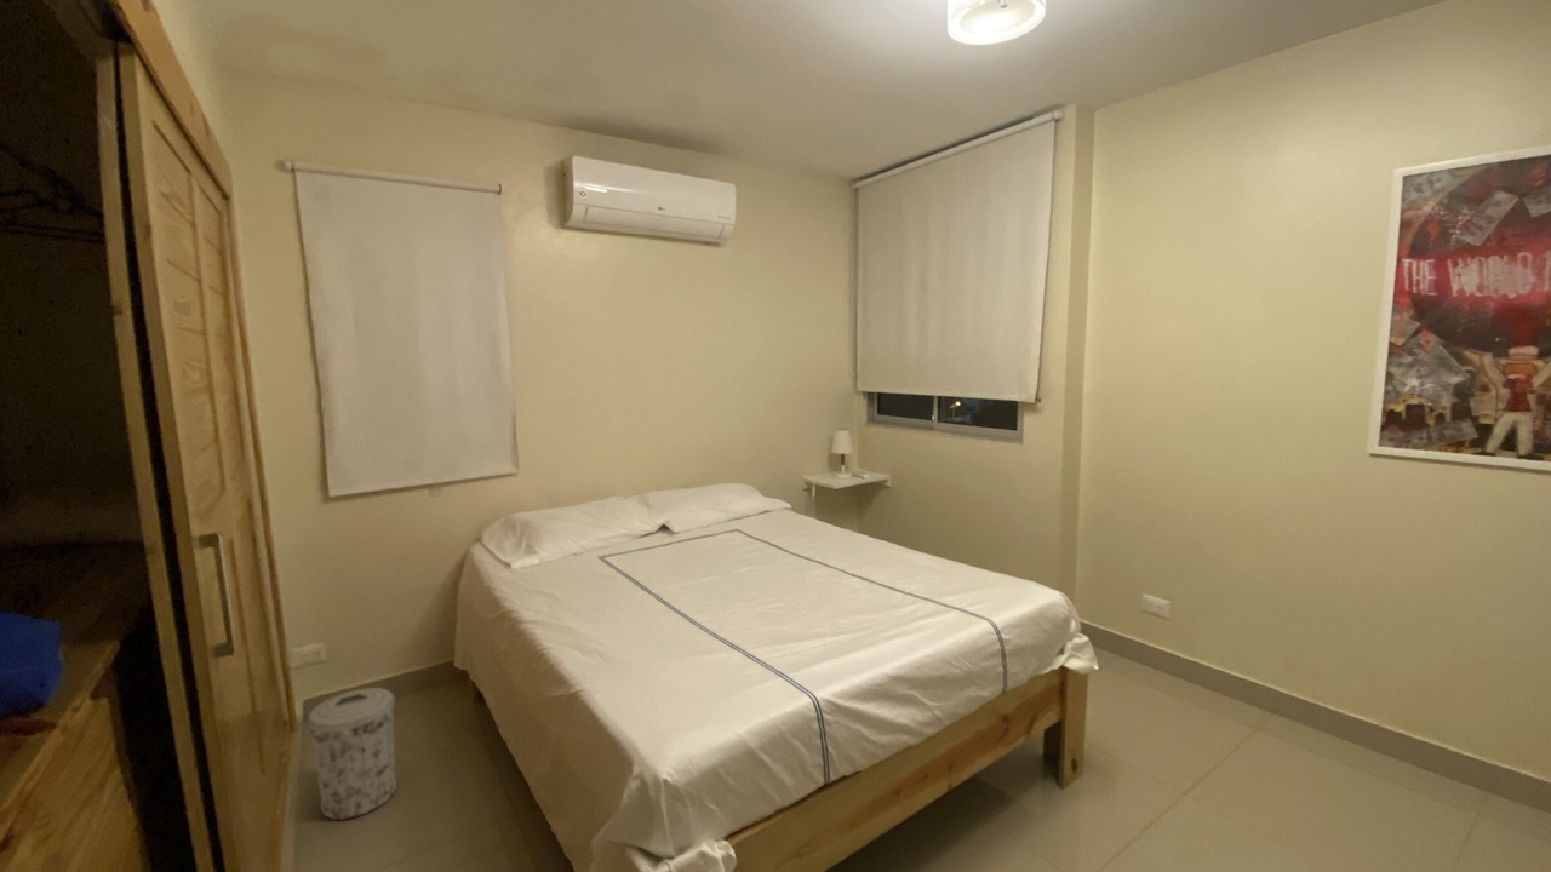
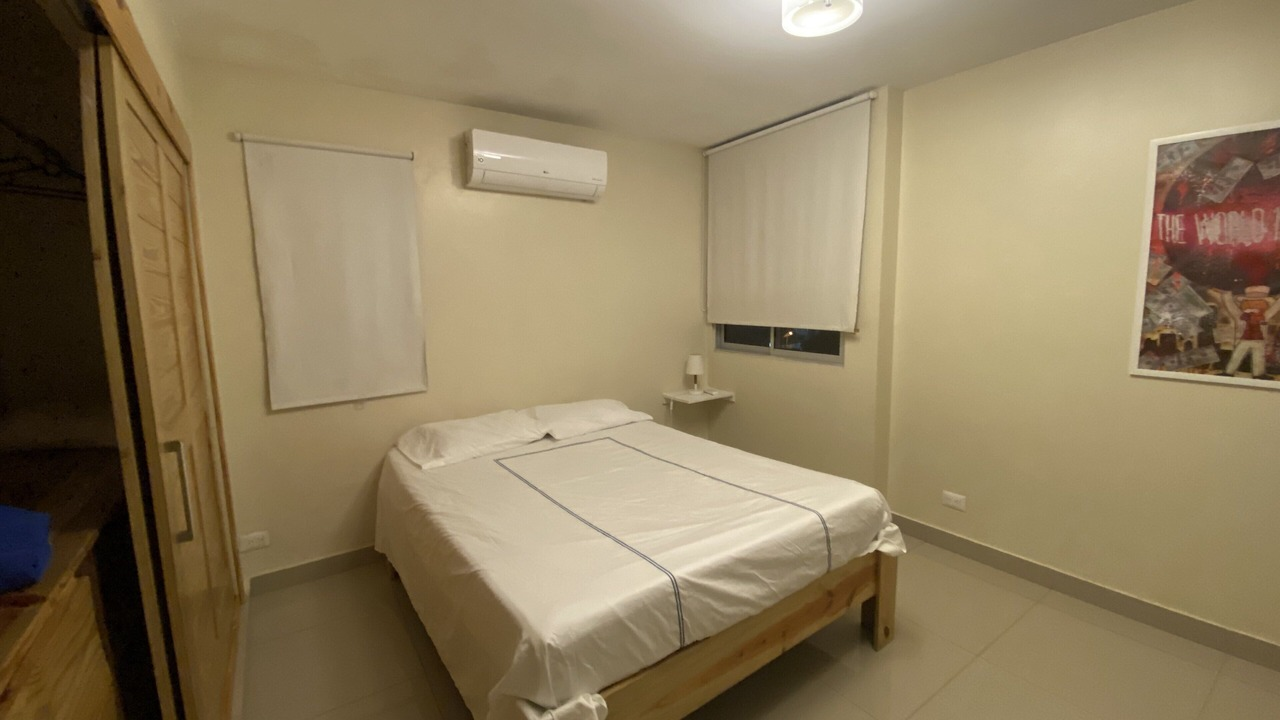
- trash can [305,687,397,821]
